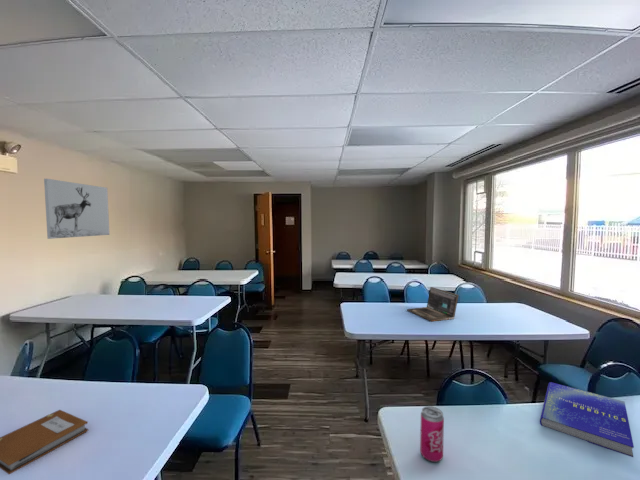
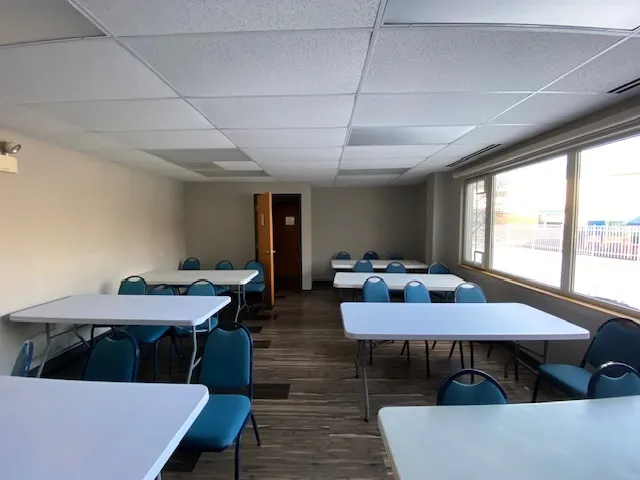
- book [539,381,635,458]
- wall art [43,178,111,240]
- beverage can [419,405,445,463]
- laptop [406,286,460,322]
- notebook [0,409,89,475]
